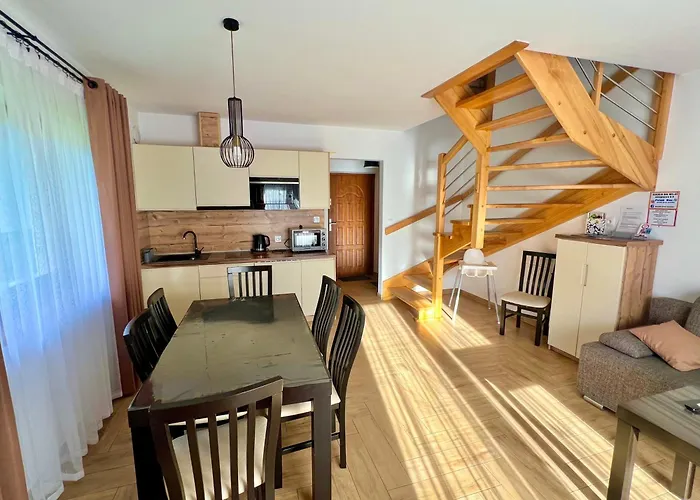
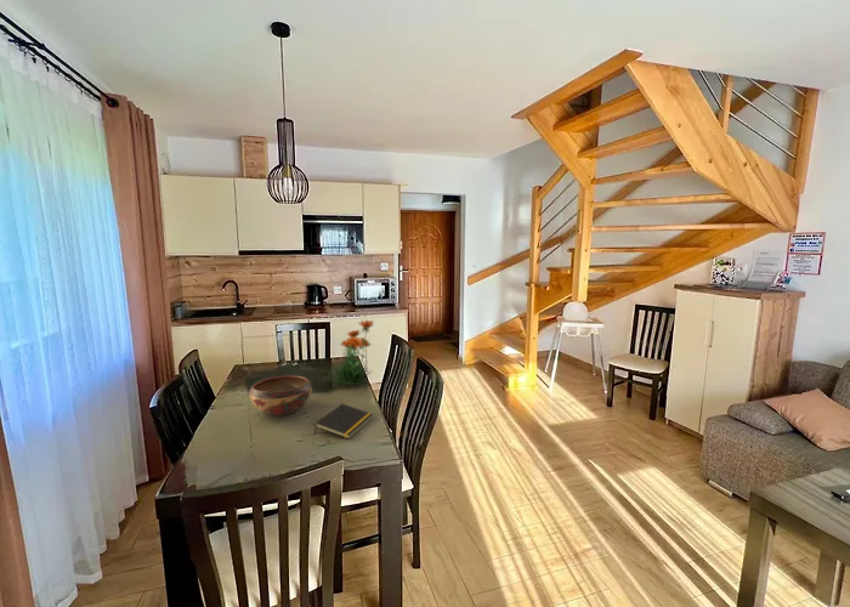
+ flower plant [324,319,375,387]
+ decorative bowl [248,374,313,418]
+ notepad [313,403,375,439]
